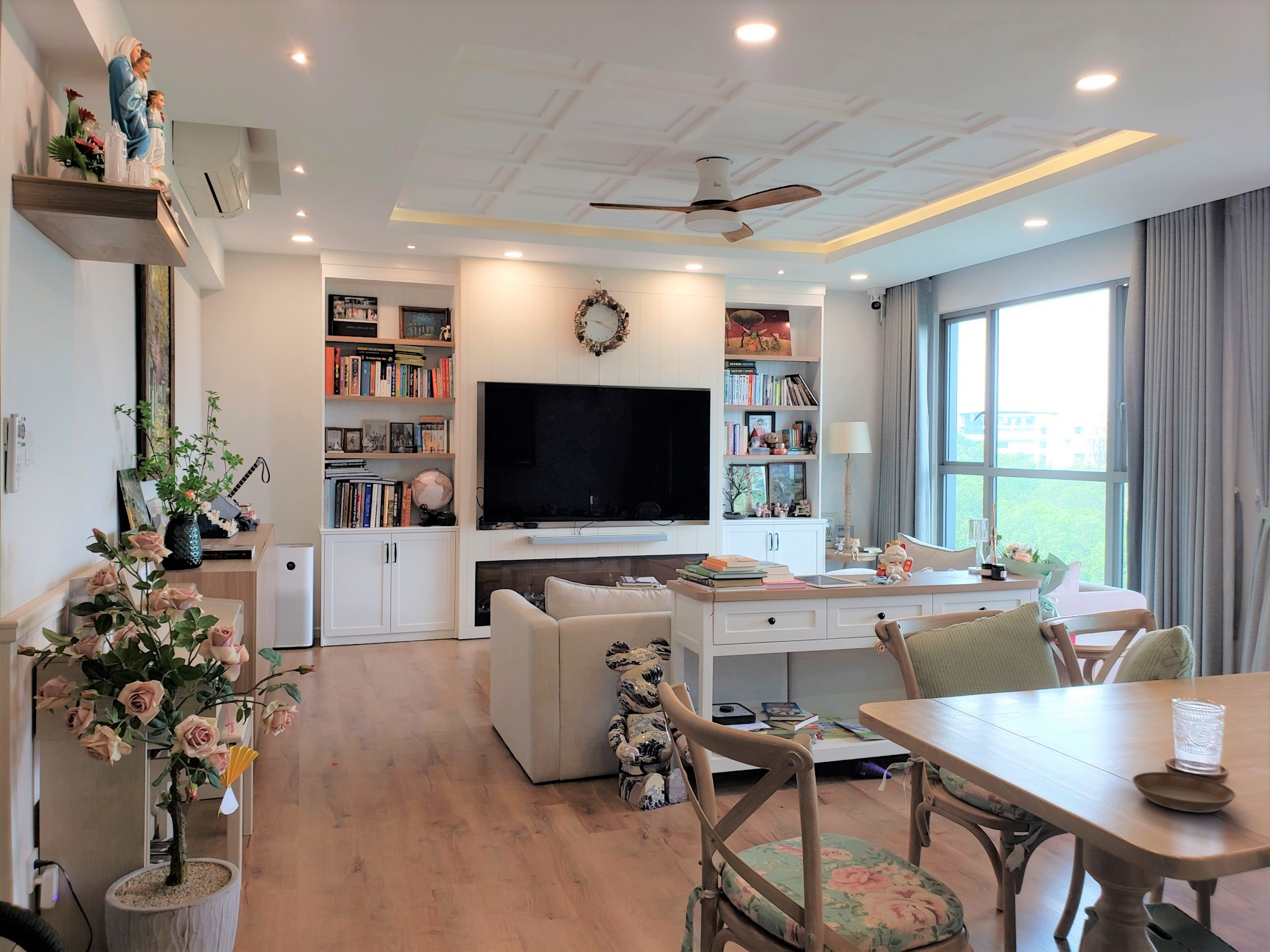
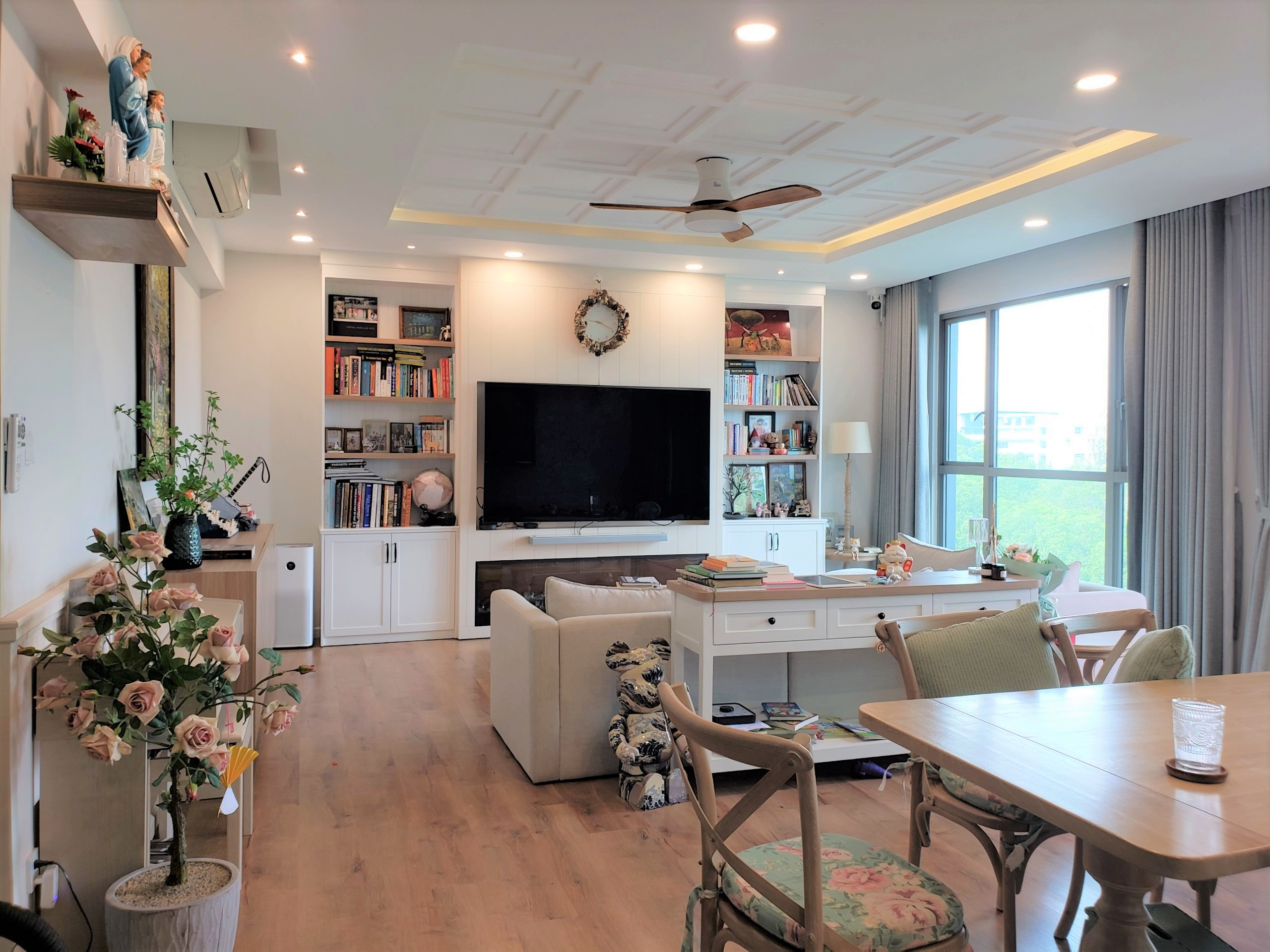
- saucer [1132,772,1236,813]
